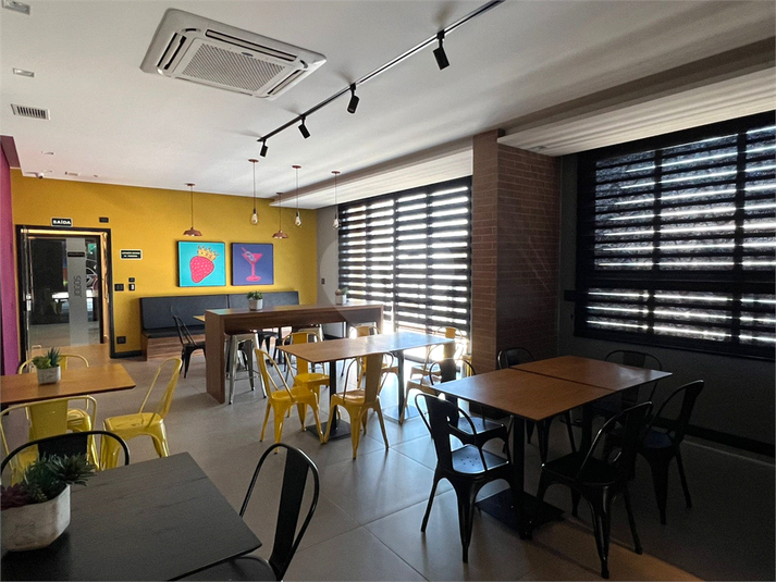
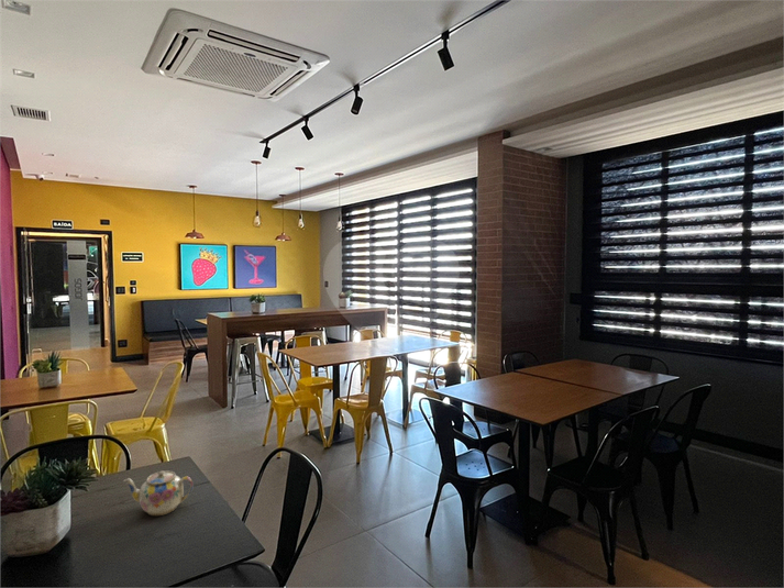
+ teapot [123,470,195,517]
